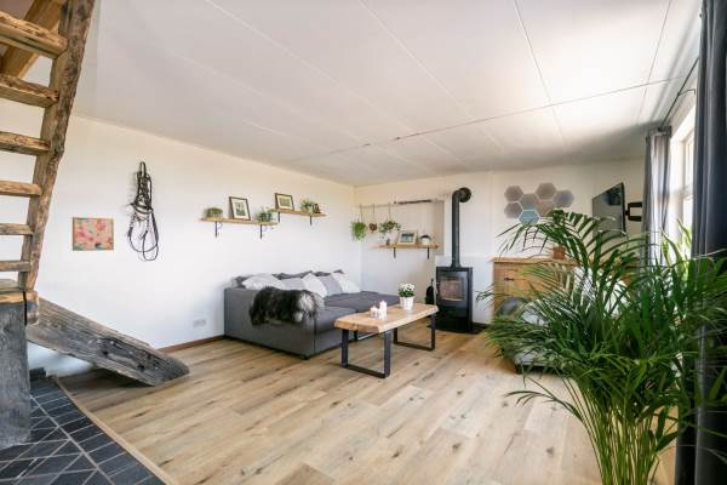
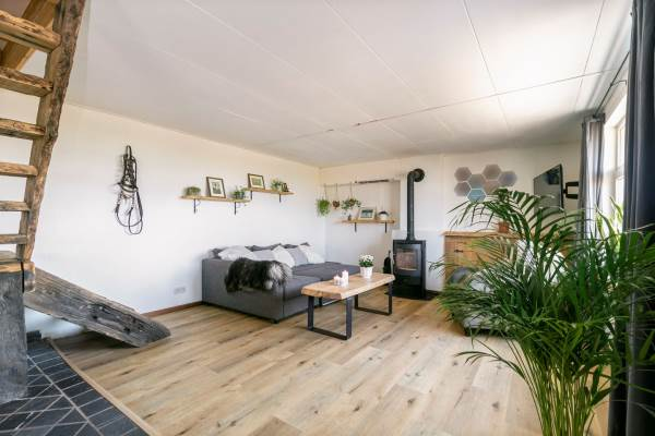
- wall art [71,216,115,252]
